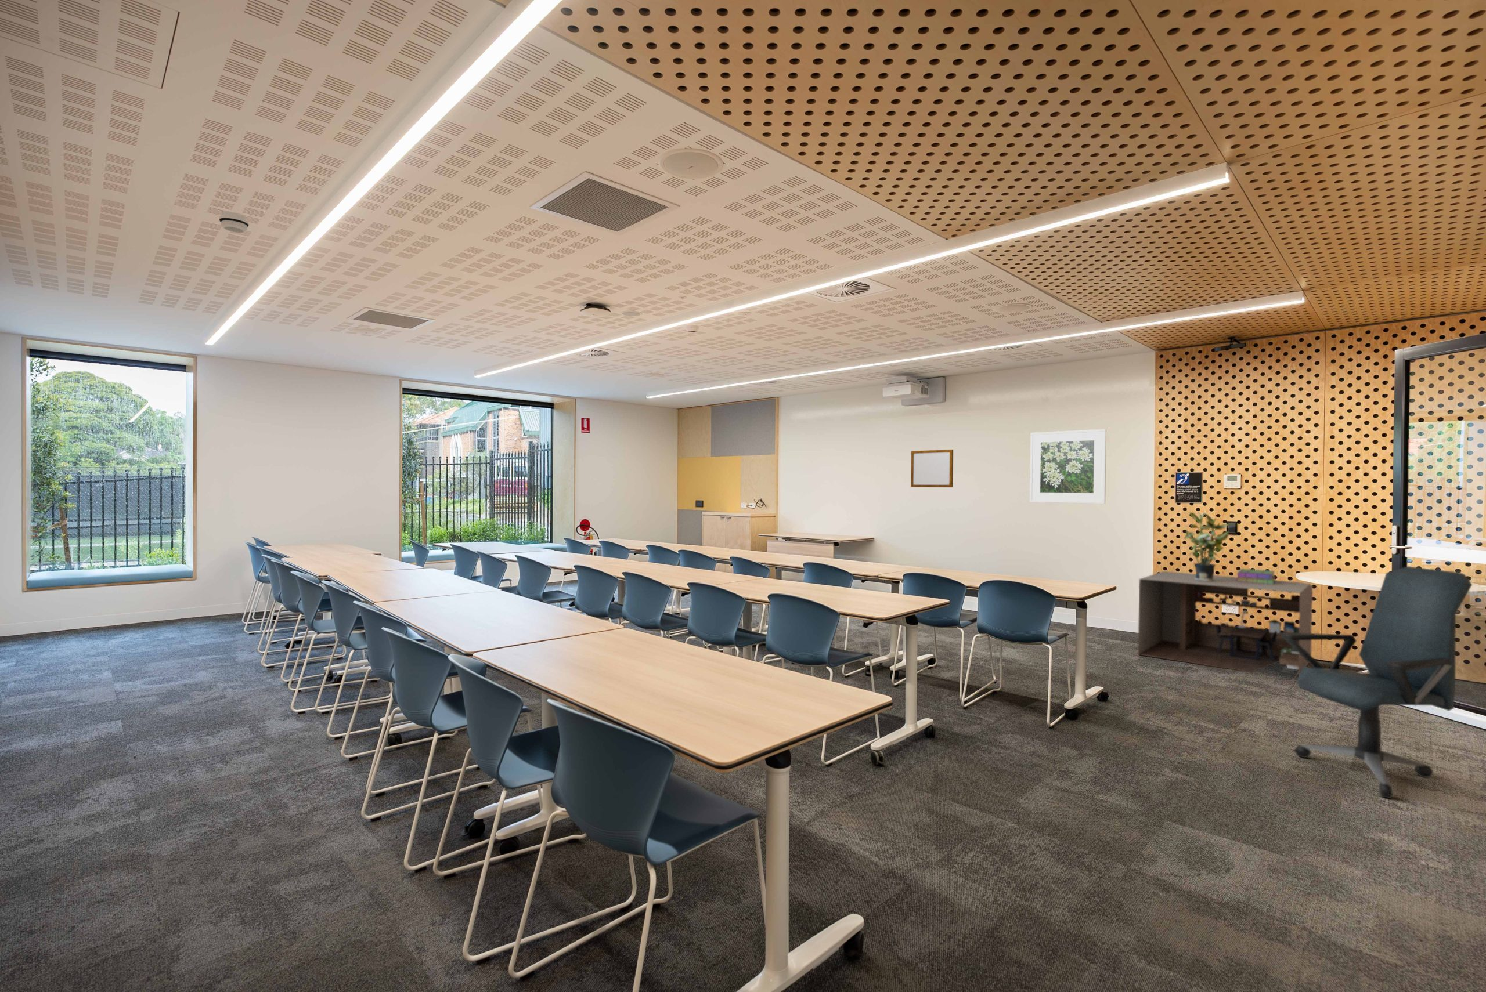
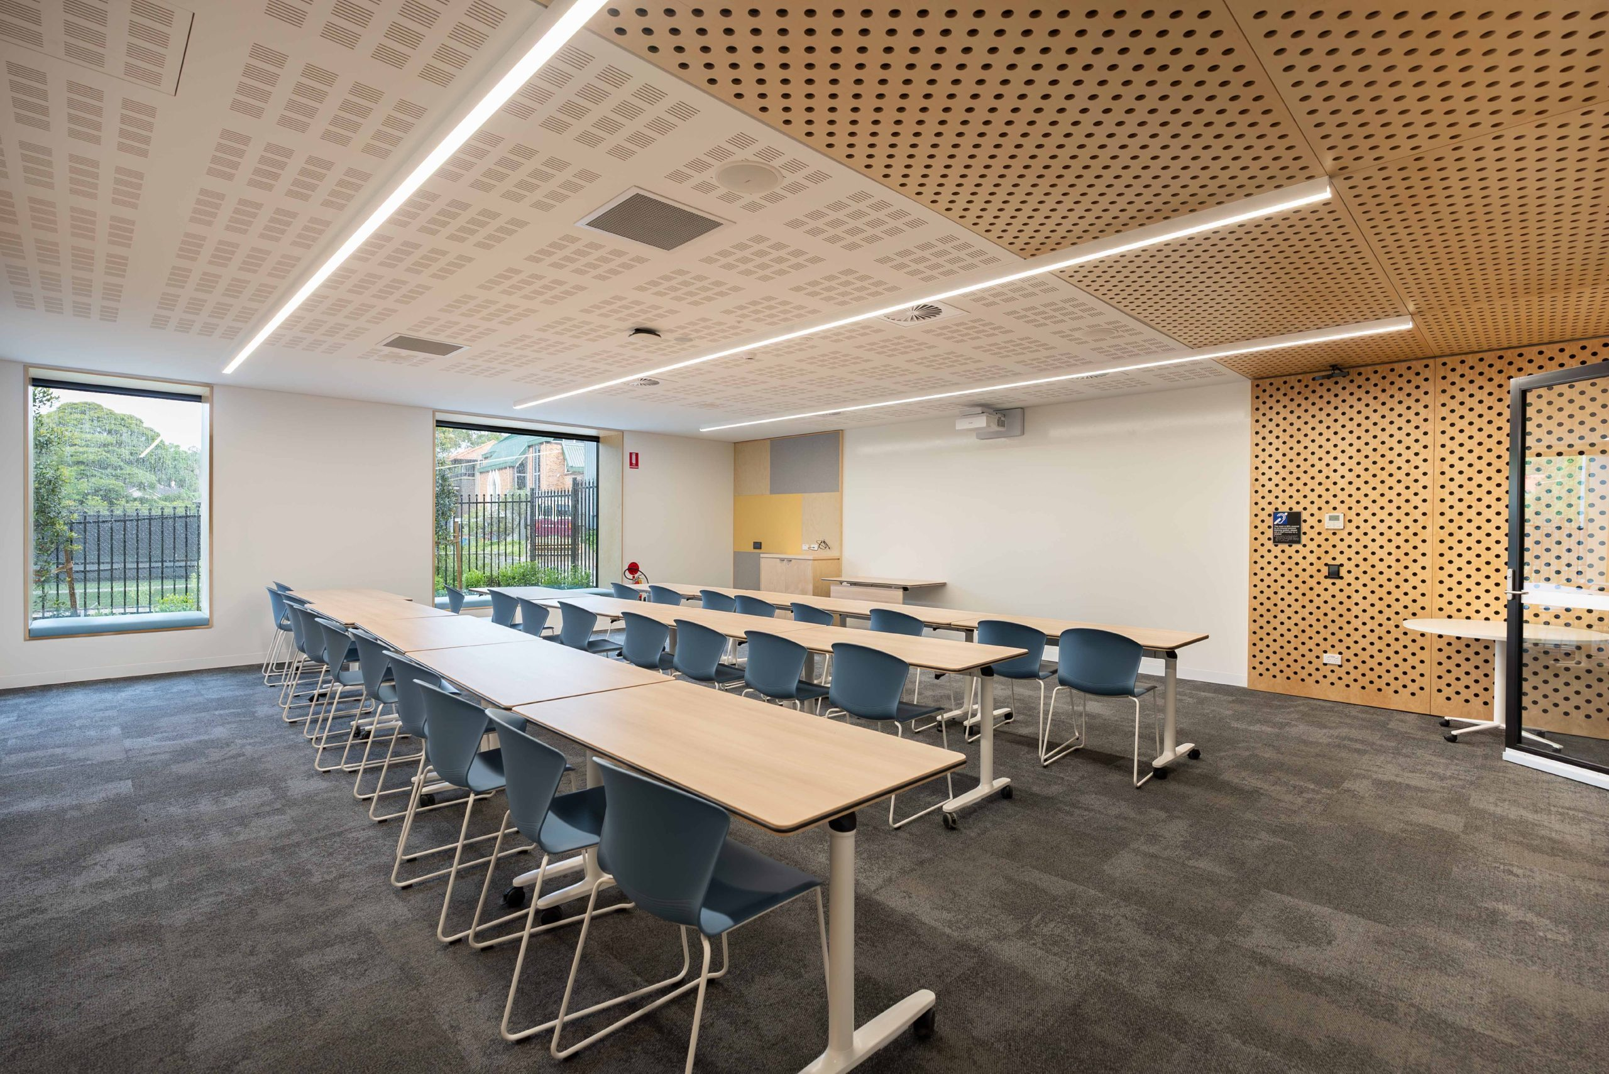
- smoke detector [218,211,249,234]
- filing cabinet [1137,571,1313,680]
- office chair [1280,566,1473,799]
- potted plant [1184,512,1230,582]
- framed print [1029,428,1107,505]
- writing board [910,450,953,488]
- stack of books [1237,568,1276,585]
